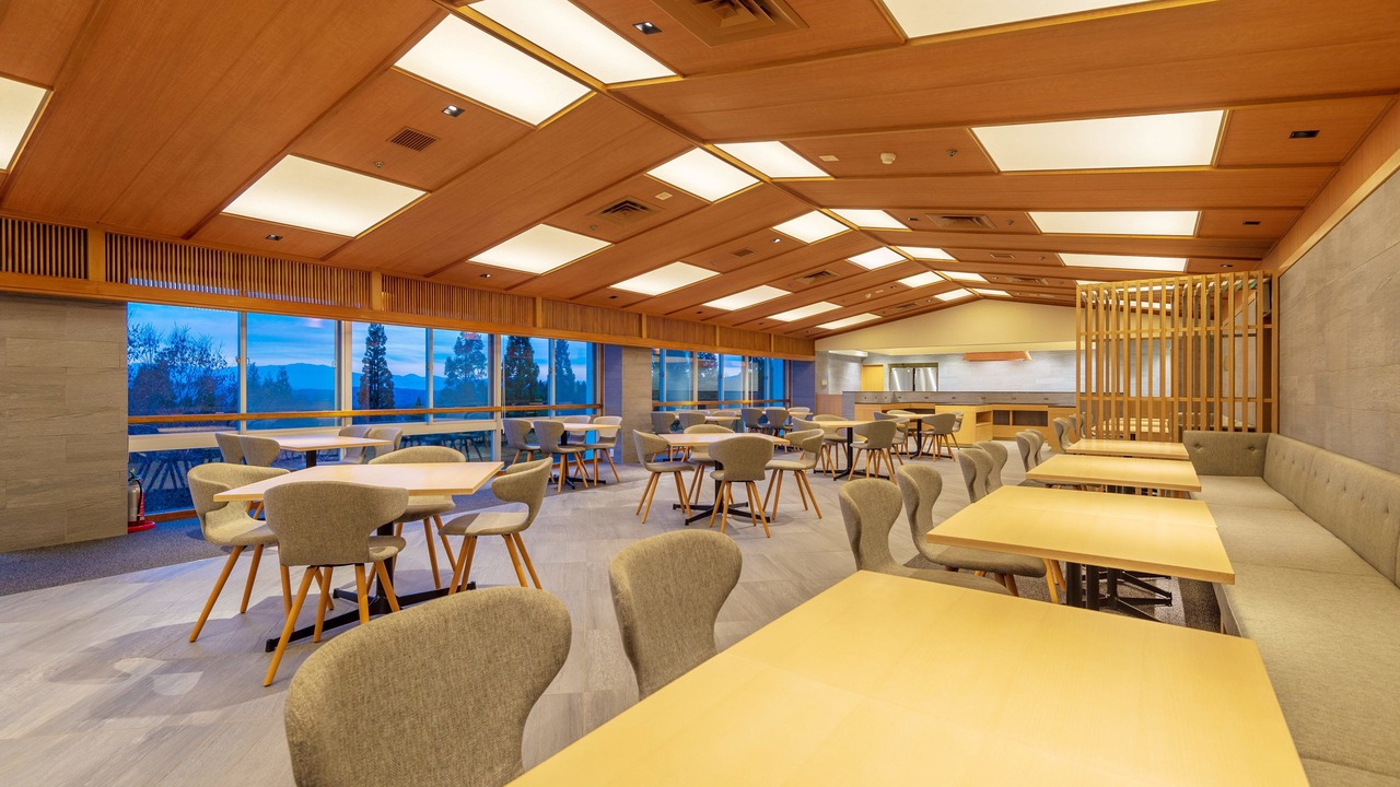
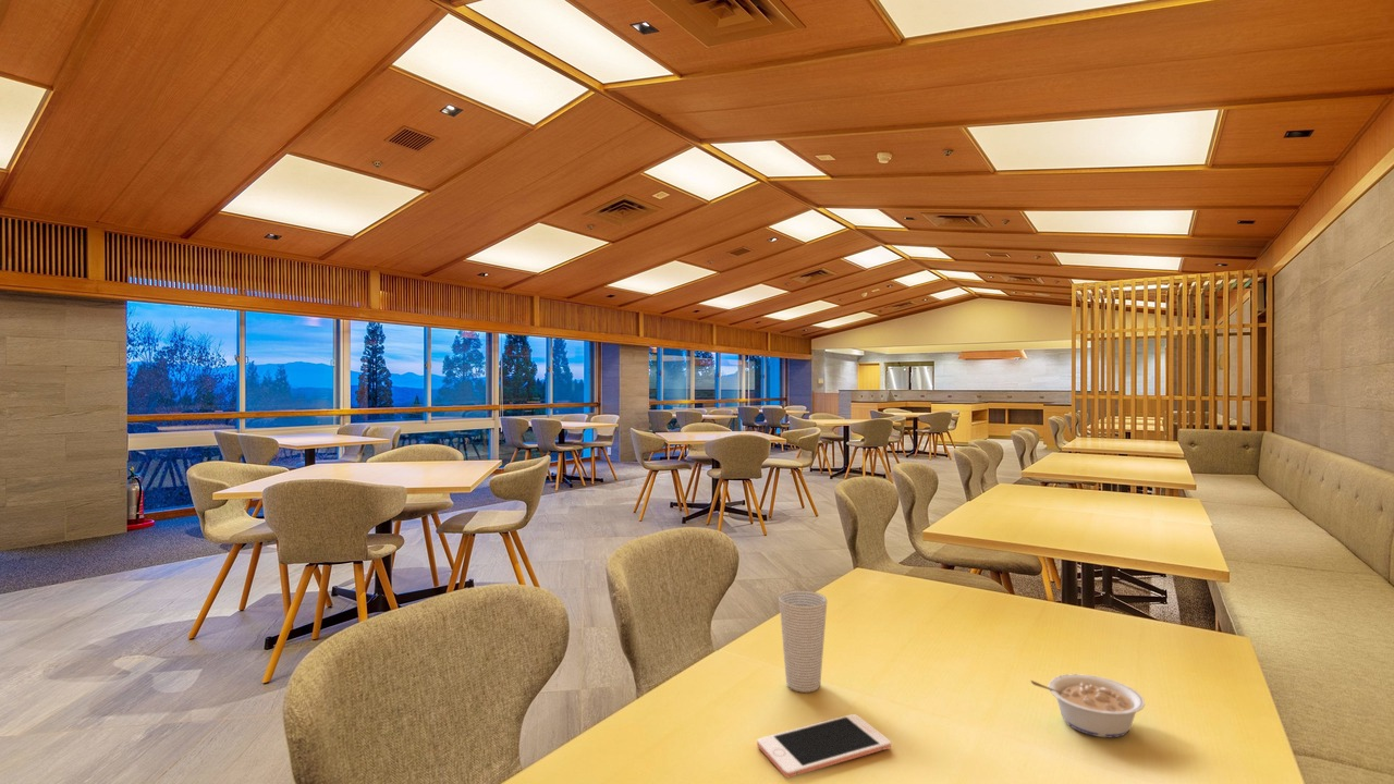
+ legume [1029,673,1146,739]
+ cell phone [756,713,892,779]
+ cup [778,589,828,694]
